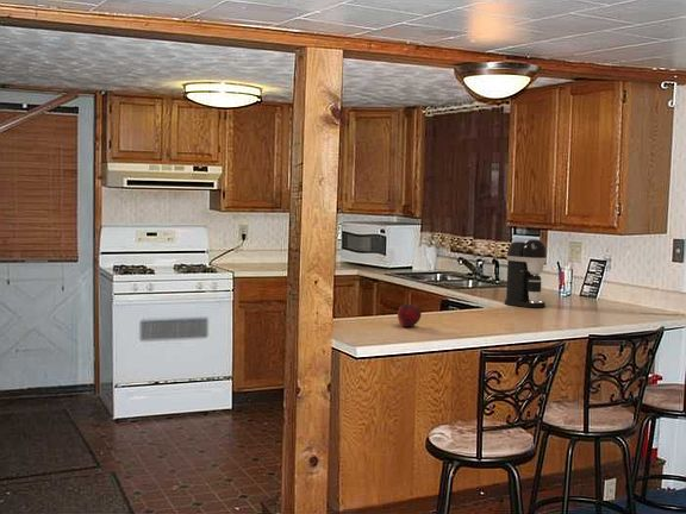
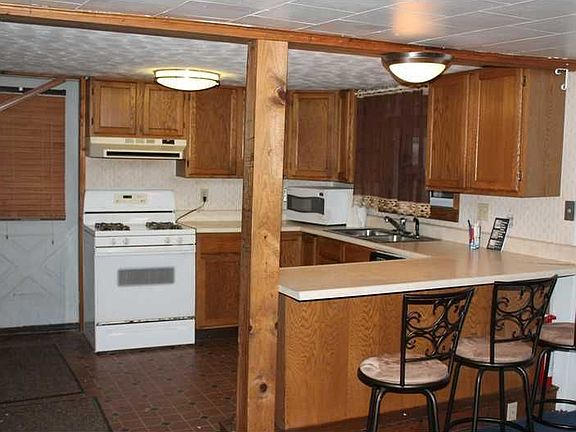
- fruit [397,302,423,328]
- coffee maker [504,238,548,309]
